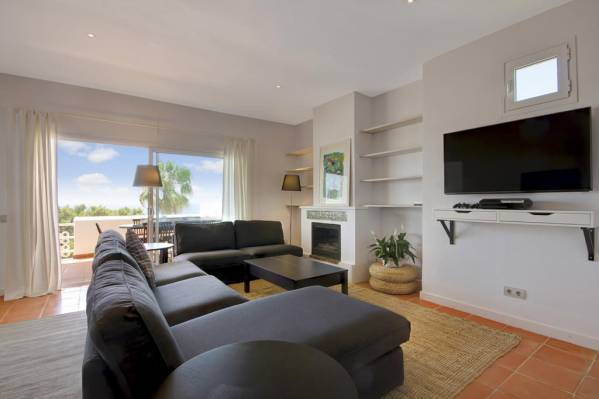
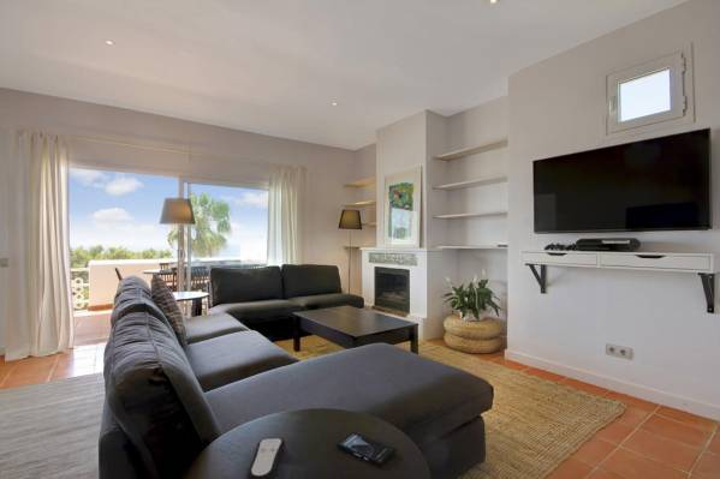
+ remote control [245,437,286,479]
+ smartphone [335,431,398,467]
